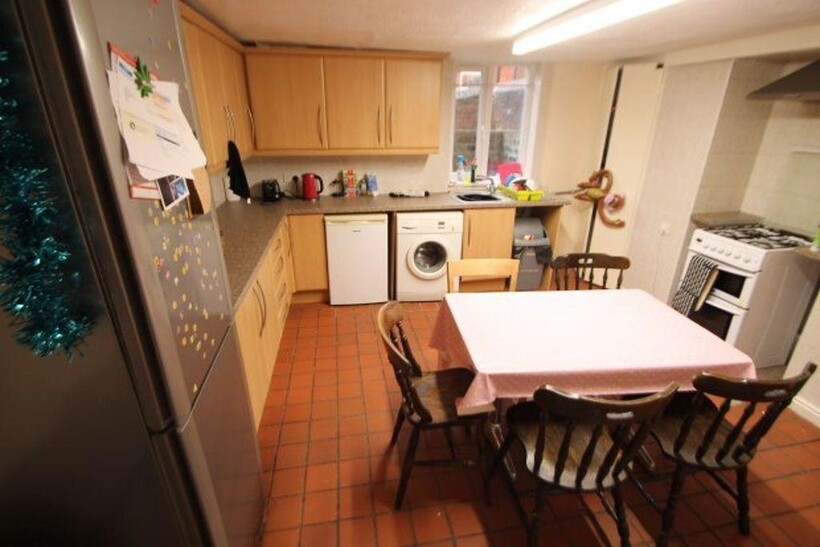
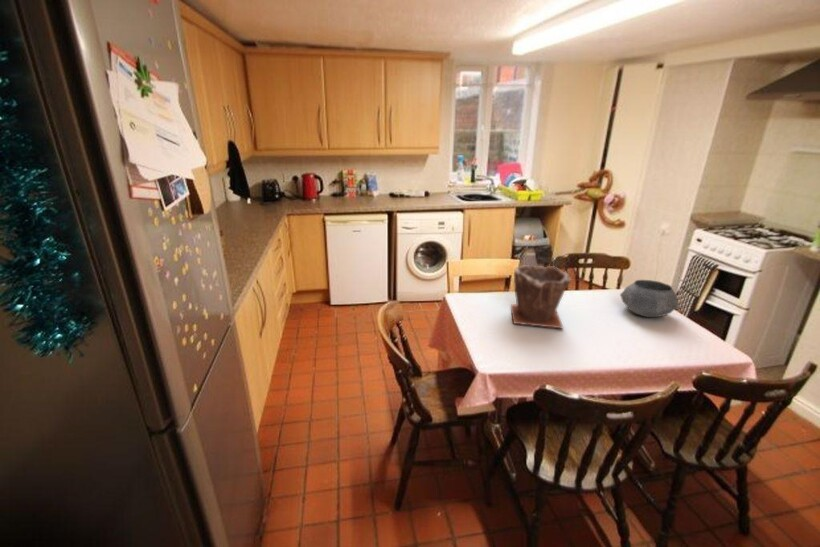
+ bowl [619,279,679,318]
+ plant pot [510,265,572,330]
